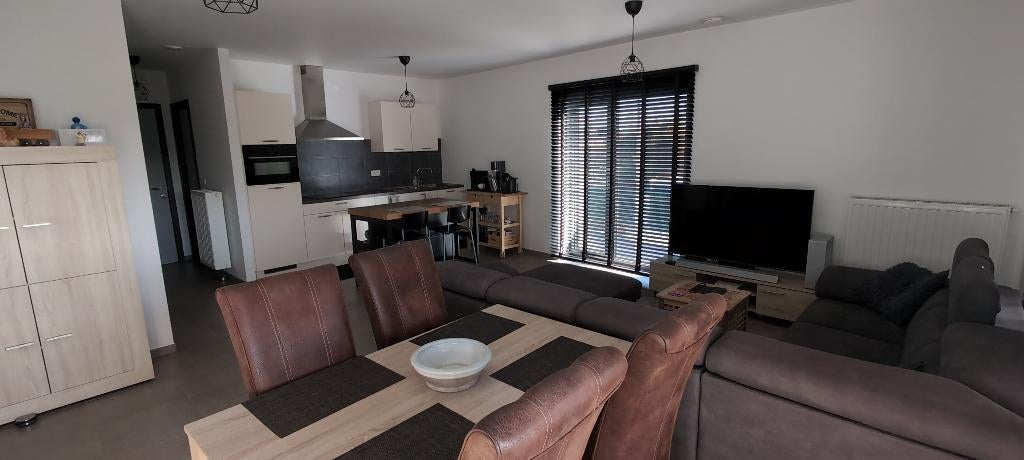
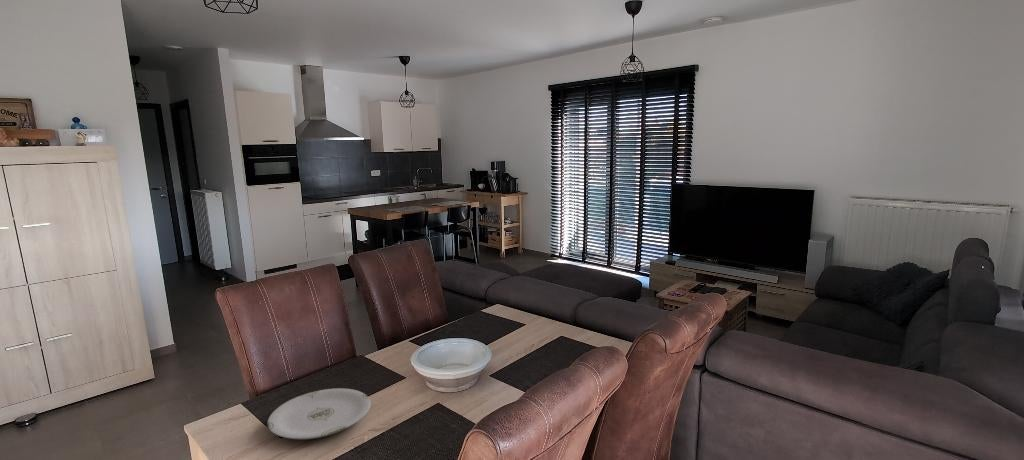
+ plate [266,387,372,440]
